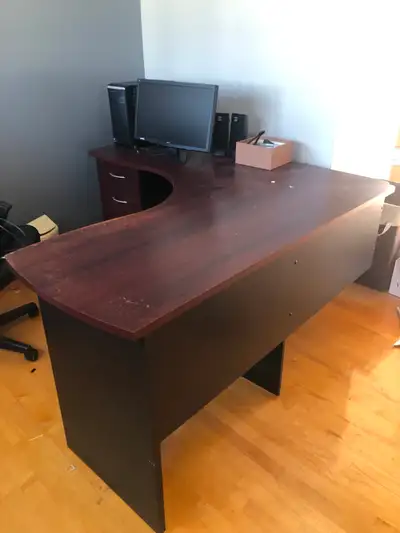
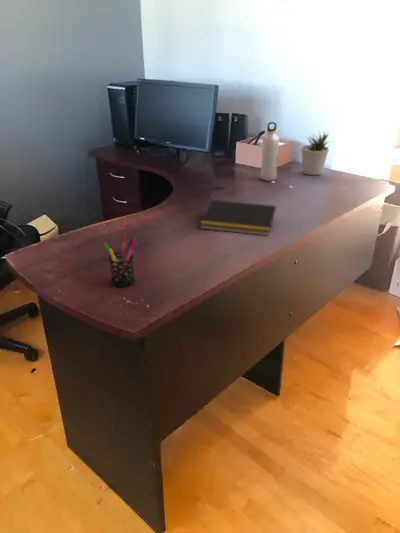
+ pen holder [102,232,137,288]
+ potted plant [300,130,332,176]
+ notepad [199,199,277,237]
+ water bottle [260,121,280,182]
